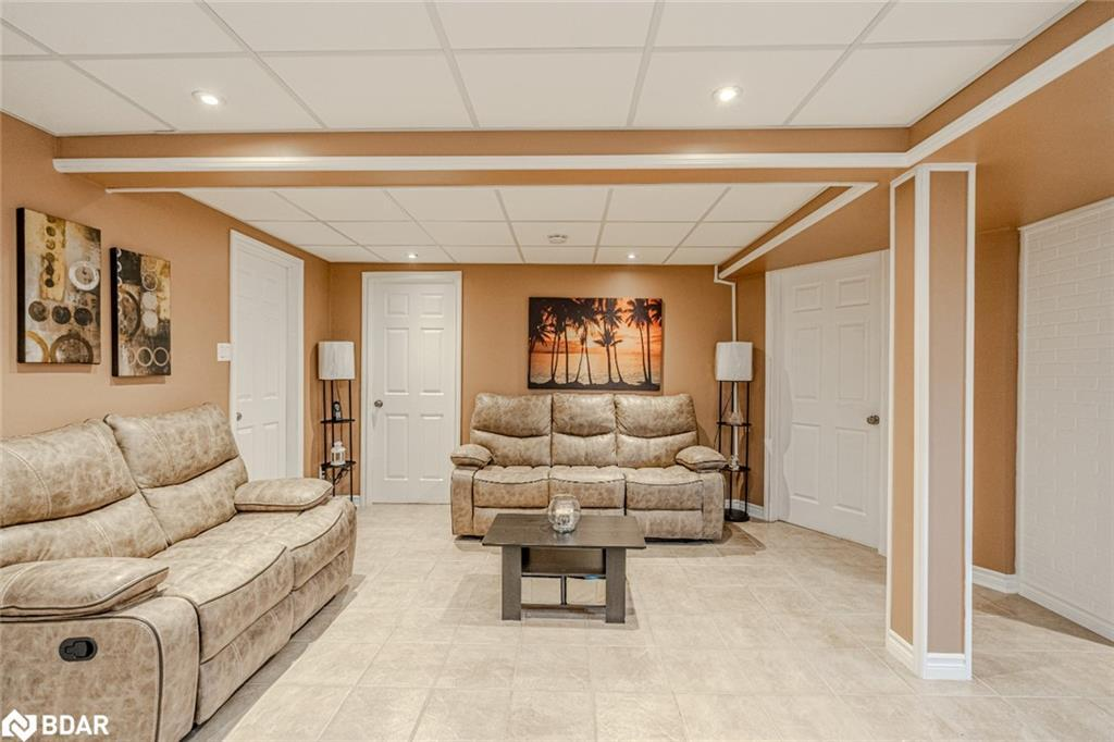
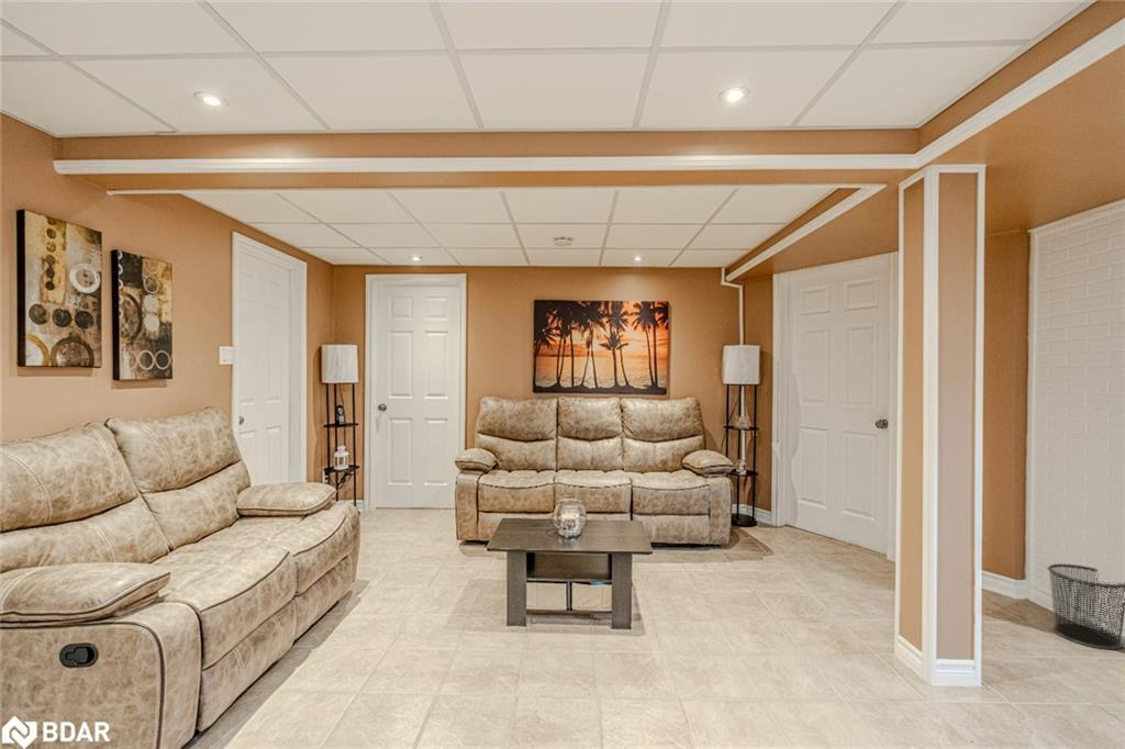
+ waste bin [1047,563,1125,650]
